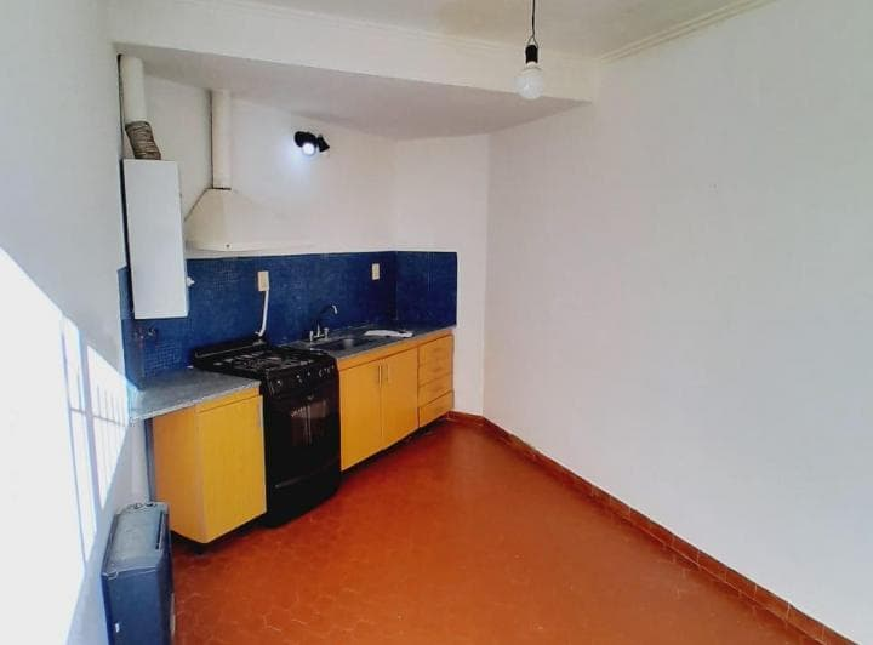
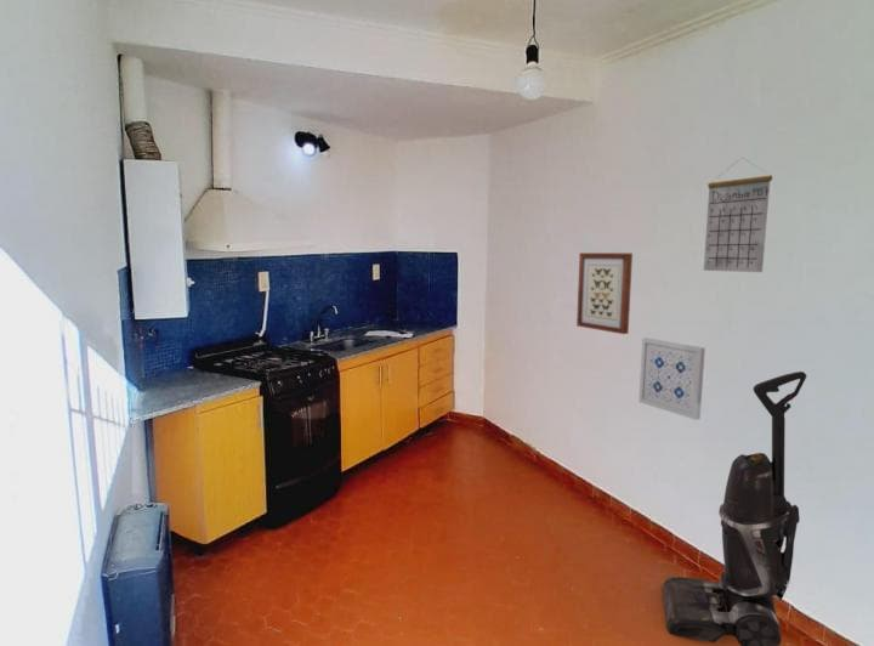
+ vacuum cleaner [660,370,807,646]
+ wall art [637,336,706,421]
+ wall art [575,251,634,335]
+ calendar [703,157,773,273]
